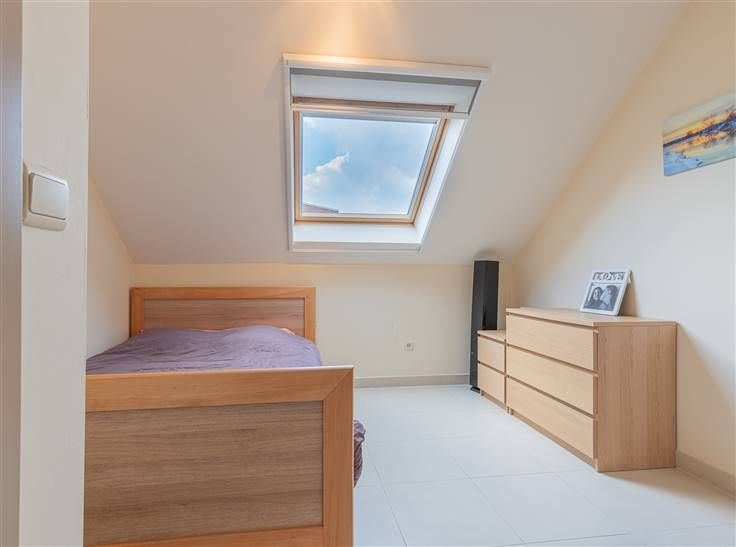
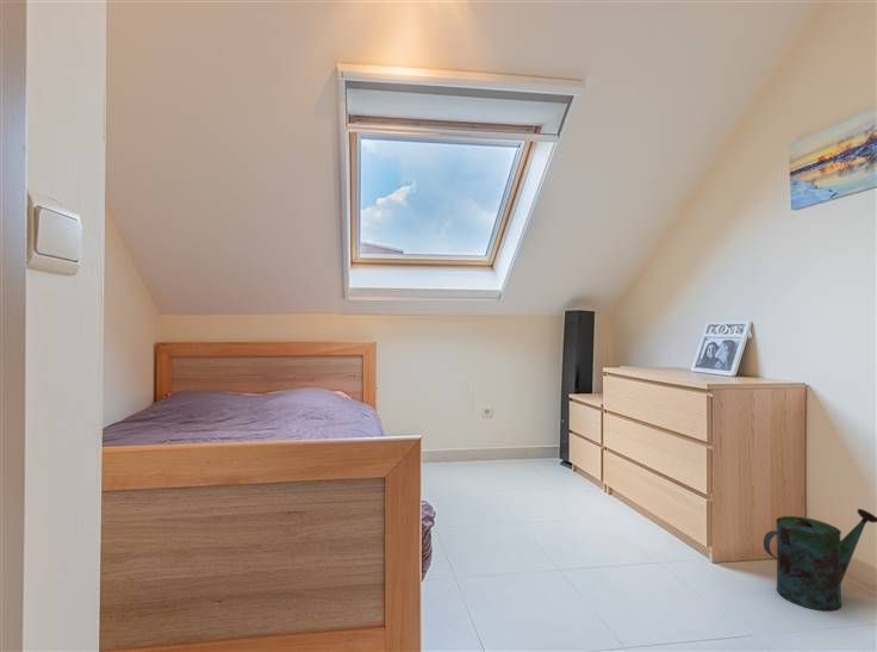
+ watering can [763,508,877,611]
